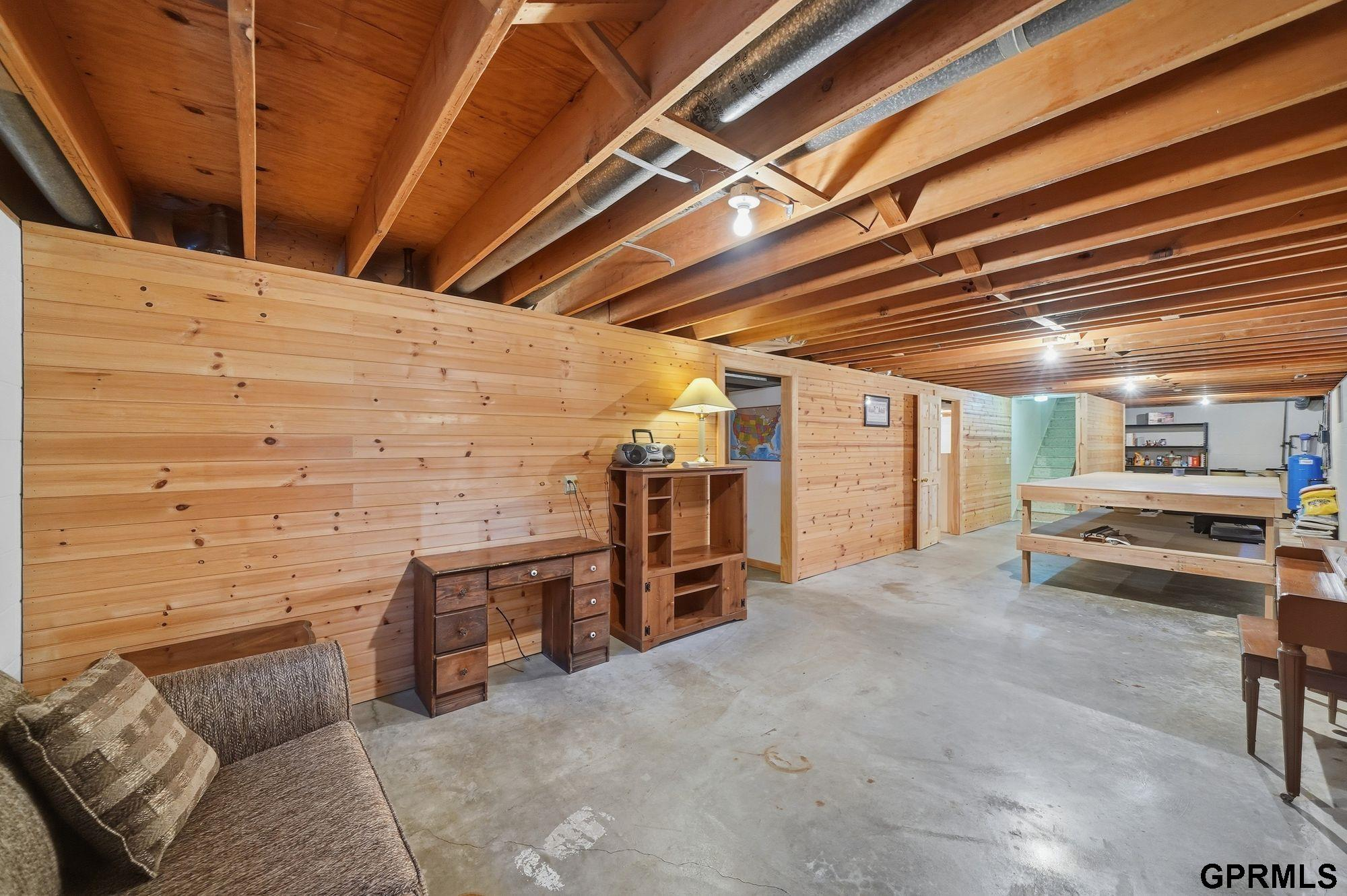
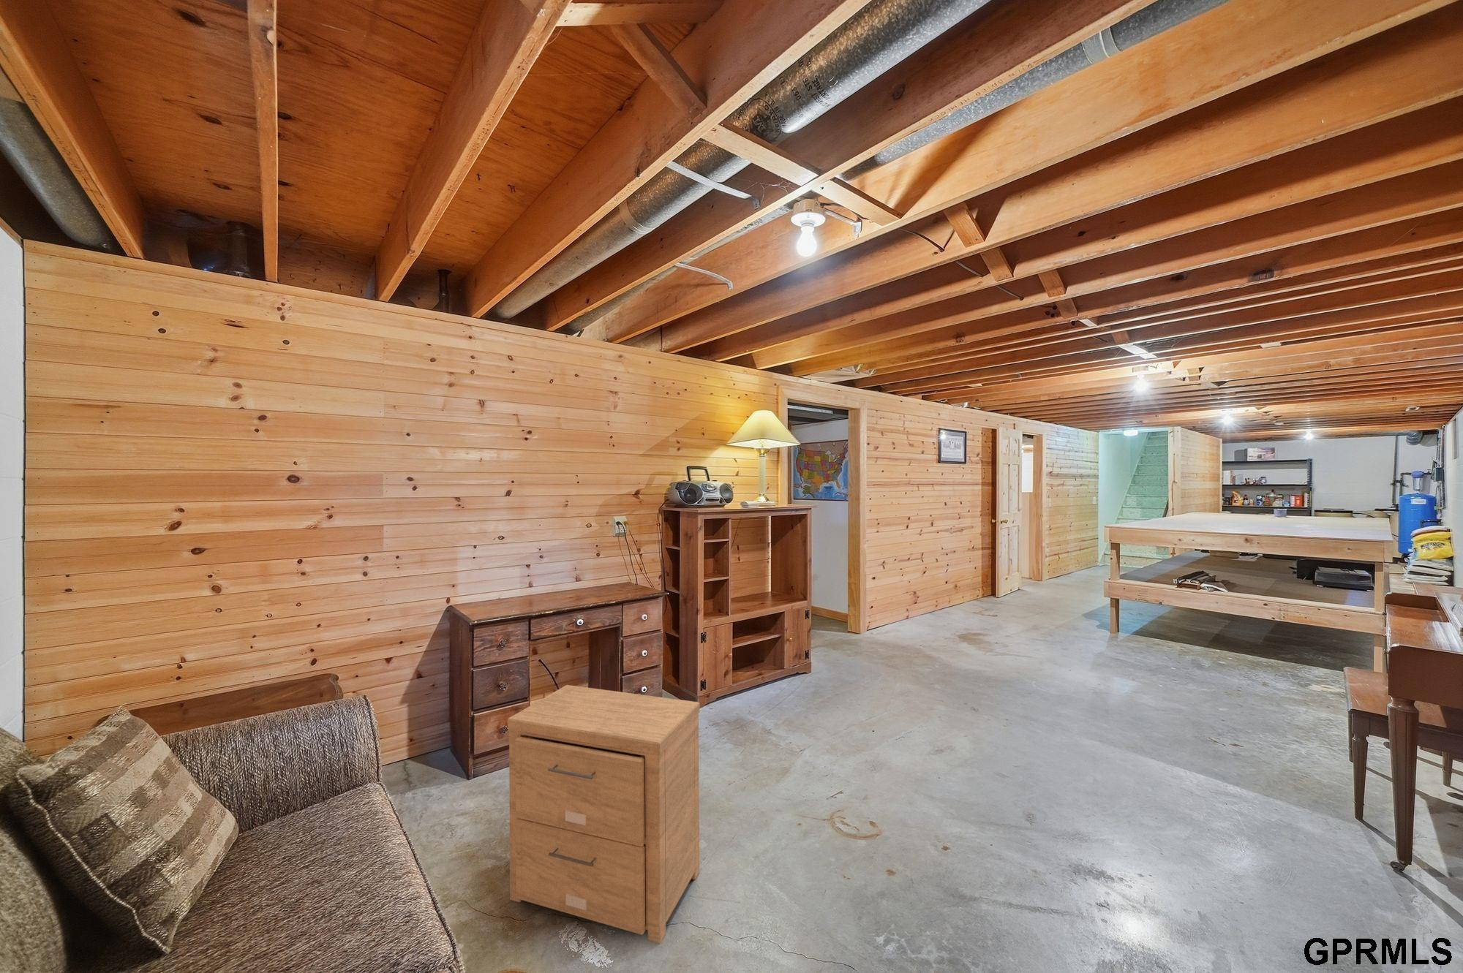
+ side table [507,684,701,944]
